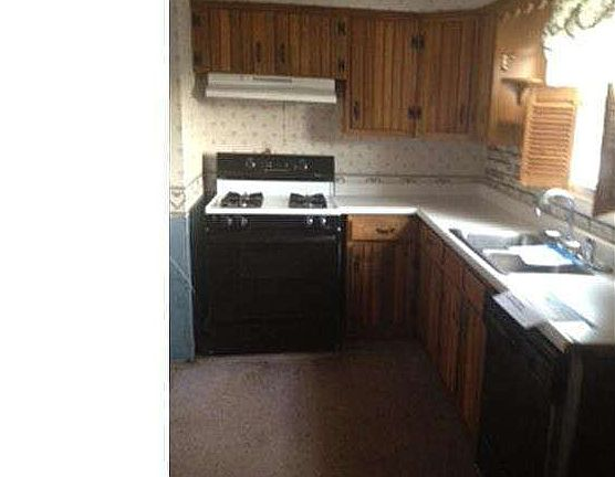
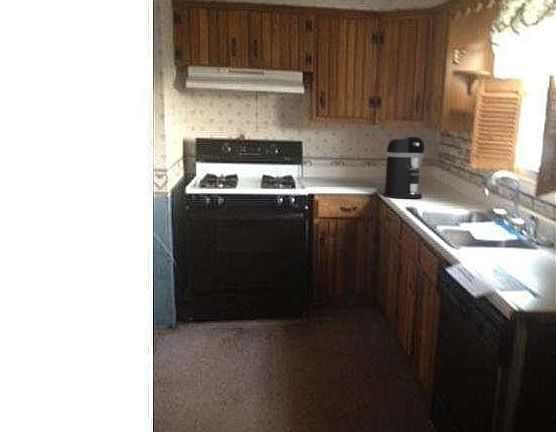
+ coffee maker [382,135,426,199]
